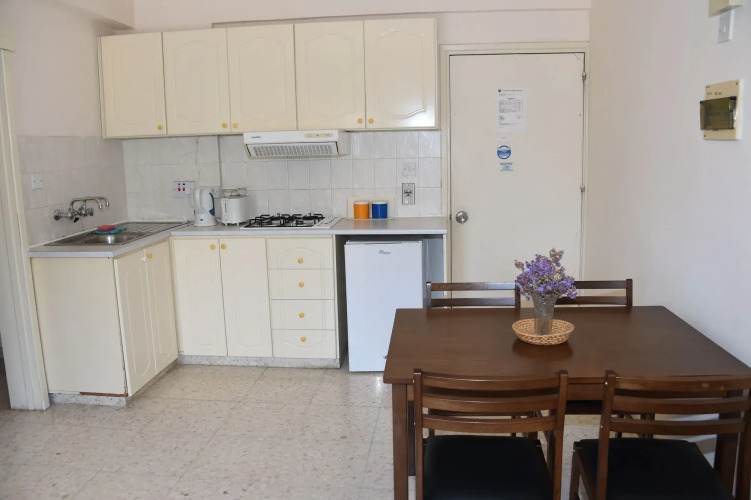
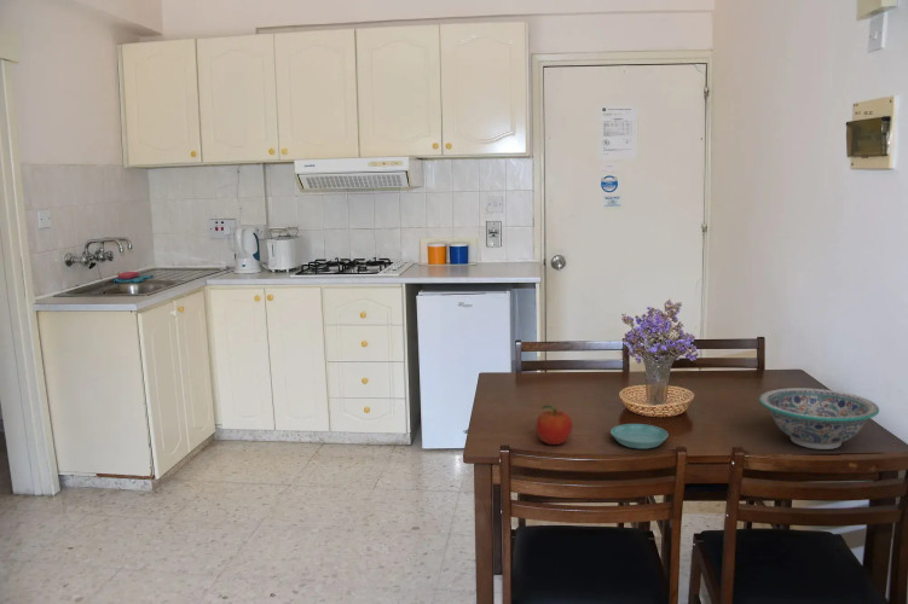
+ decorative bowl [758,387,880,451]
+ fruit [536,405,573,446]
+ saucer [609,423,670,449]
